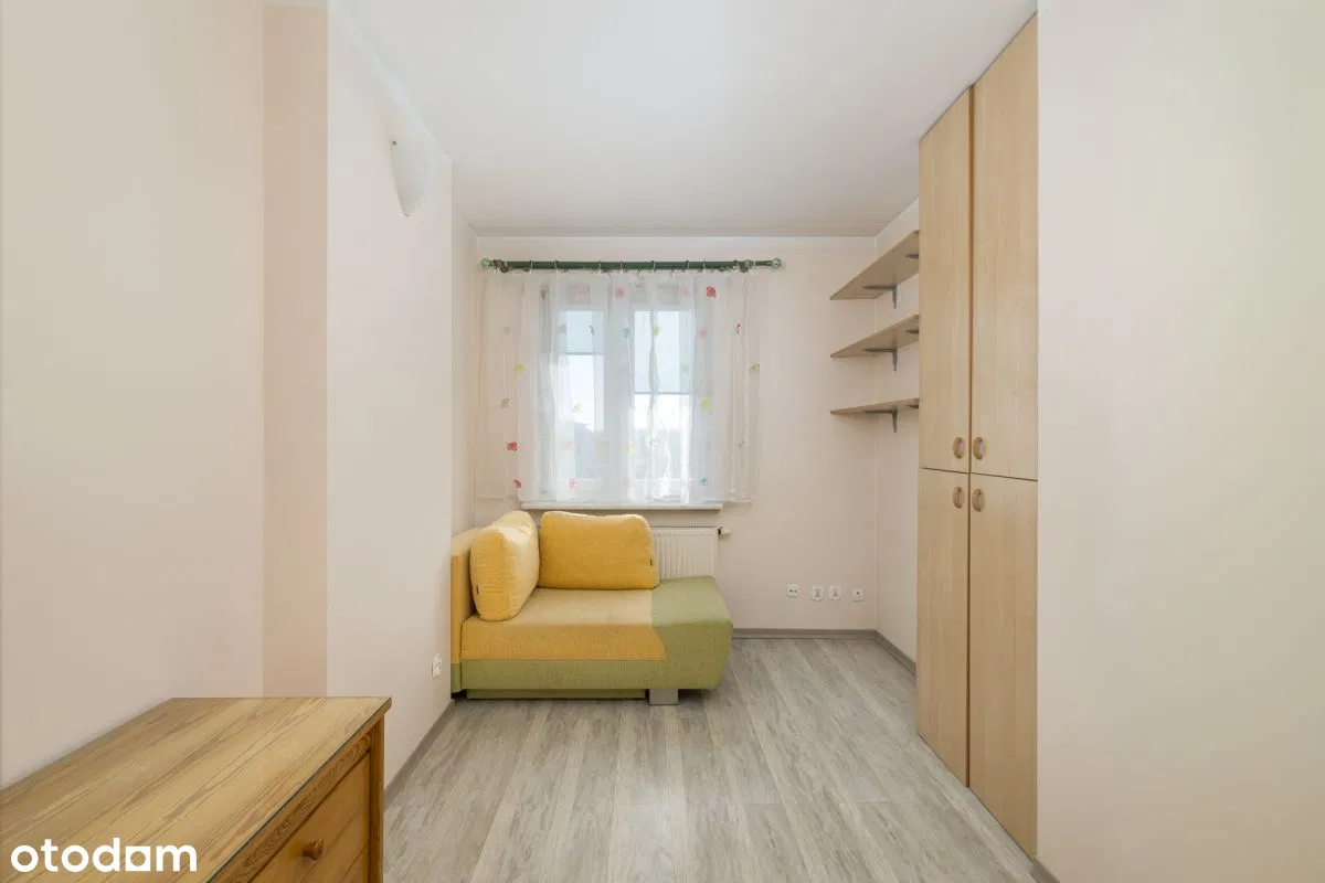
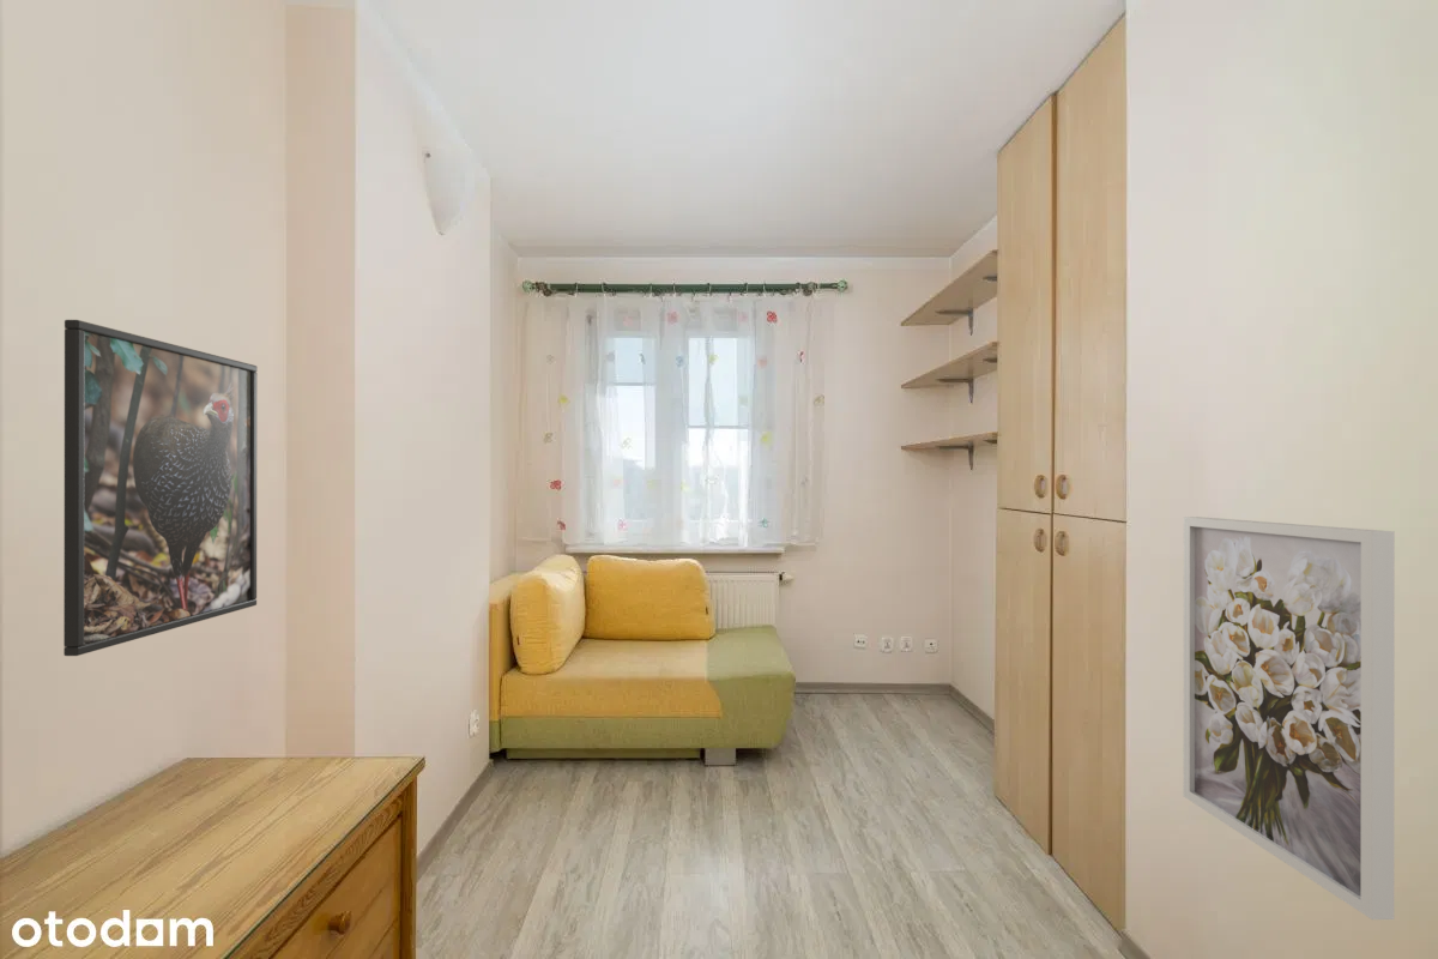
+ wall art [1183,515,1396,921]
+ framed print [62,319,259,657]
